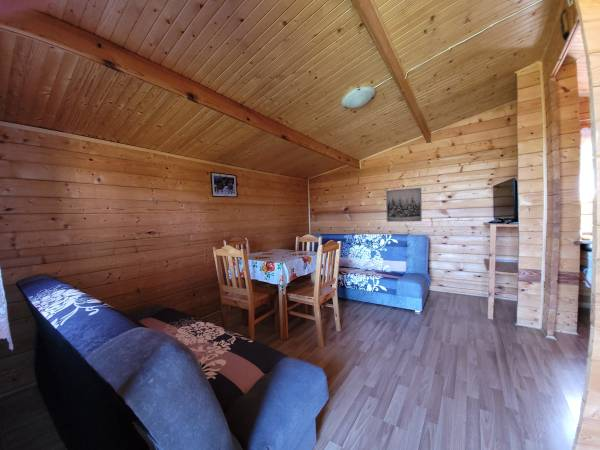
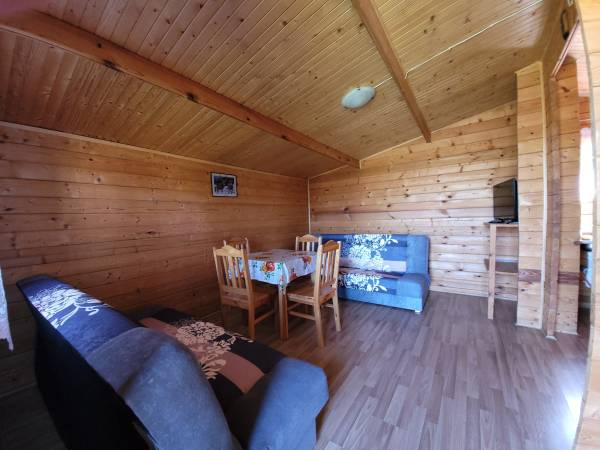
- wall art [385,187,423,223]
